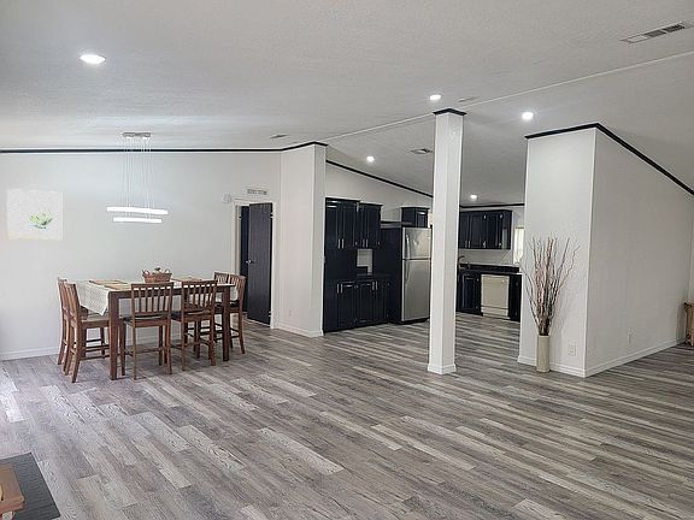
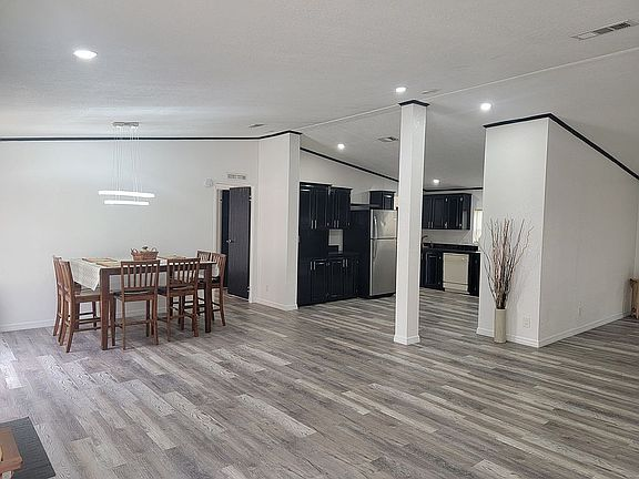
- wall art [6,188,63,241]
